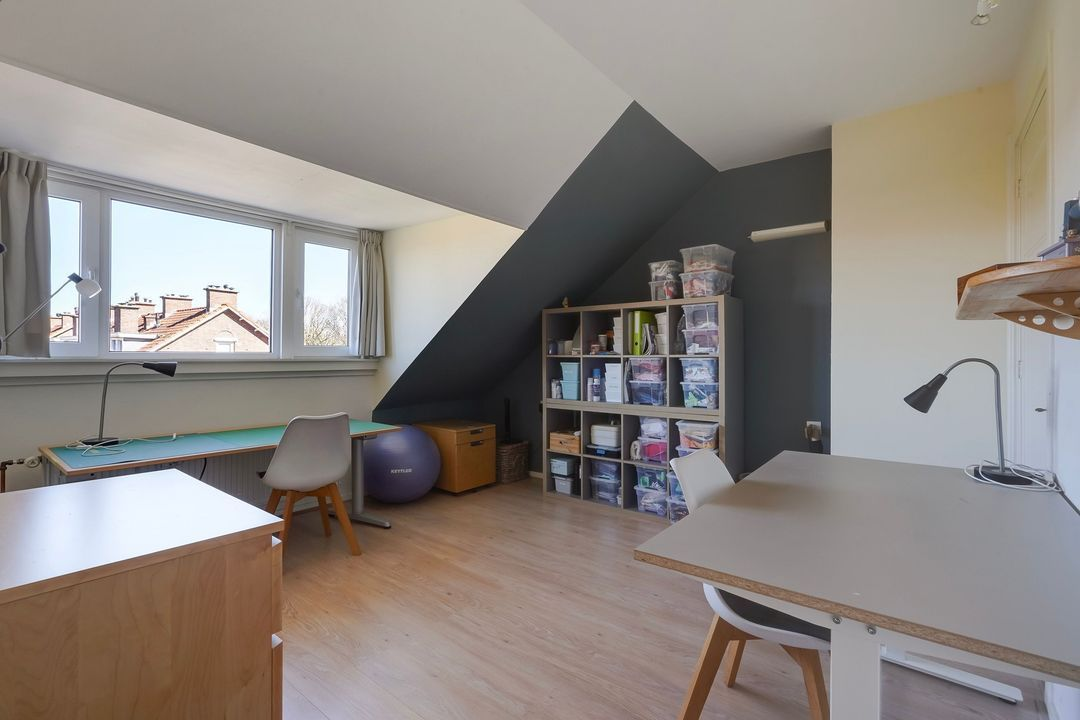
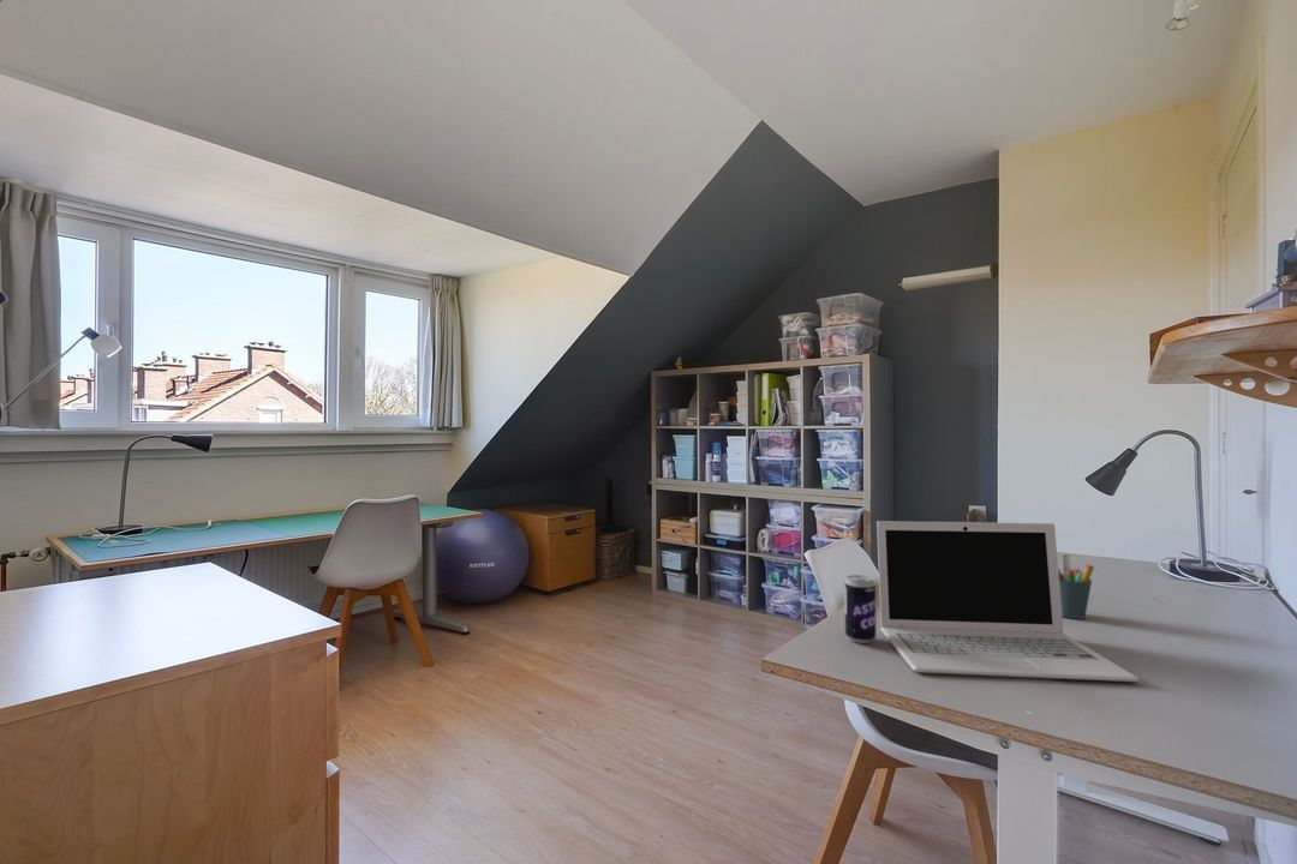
+ beverage can [844,574,877,644]
+ pen holder [1058,553,1095,620]
+ laptop [875,520,1140,683]
